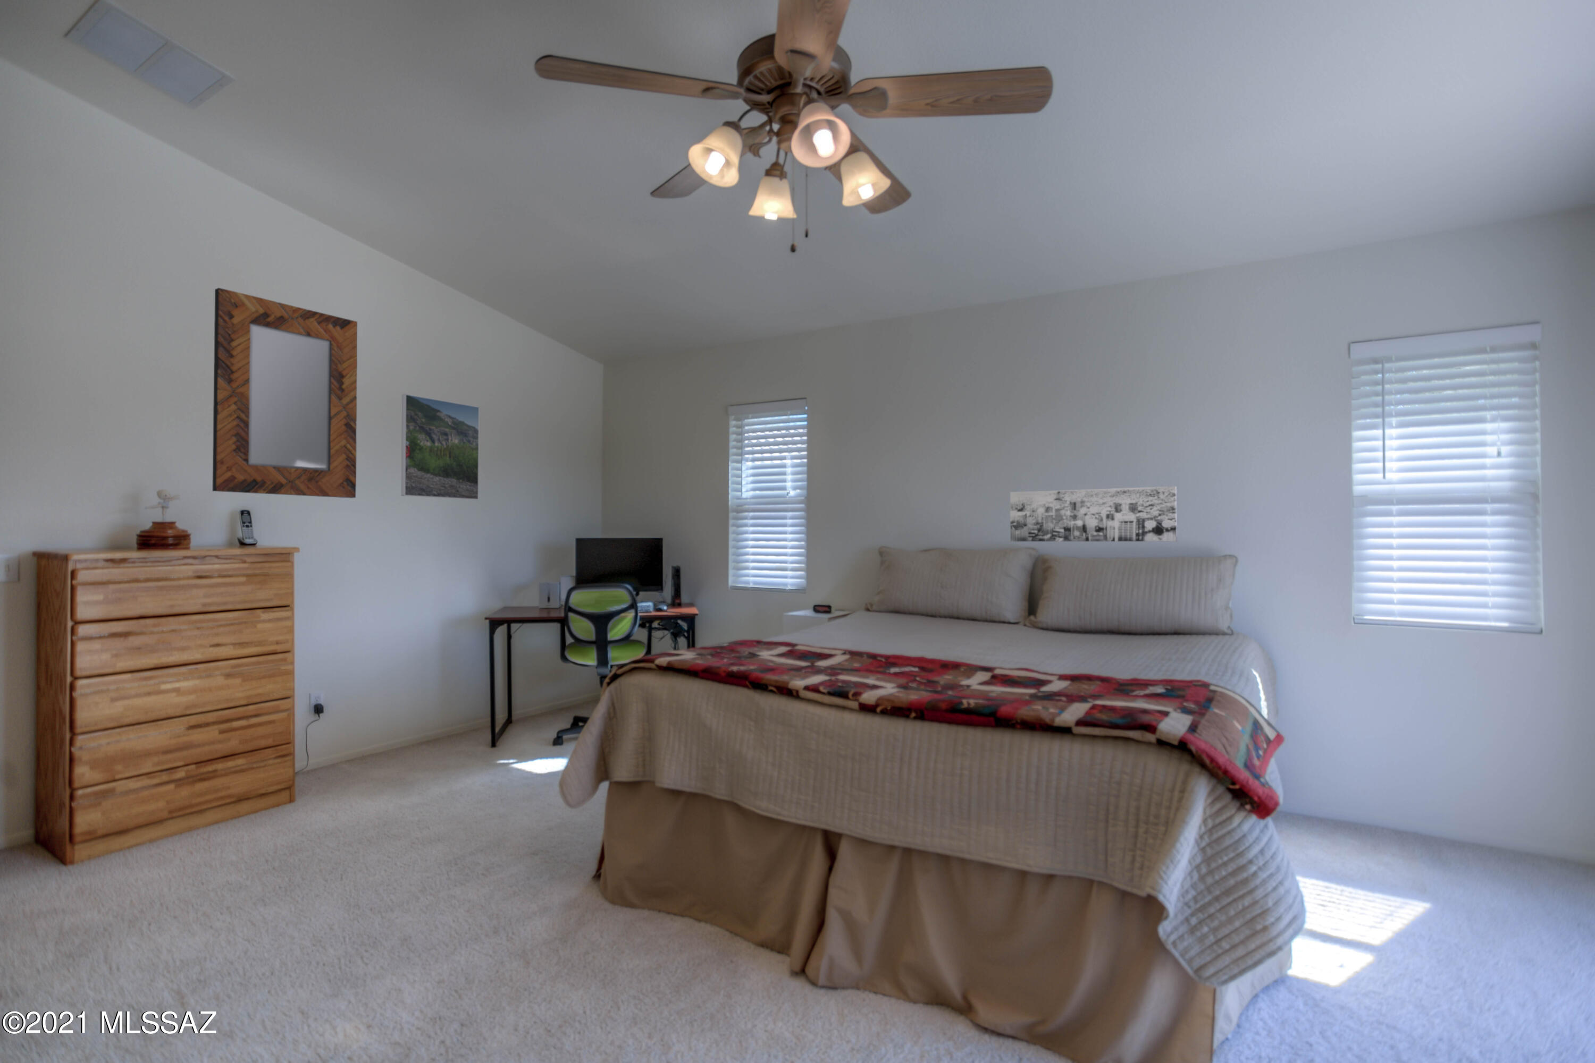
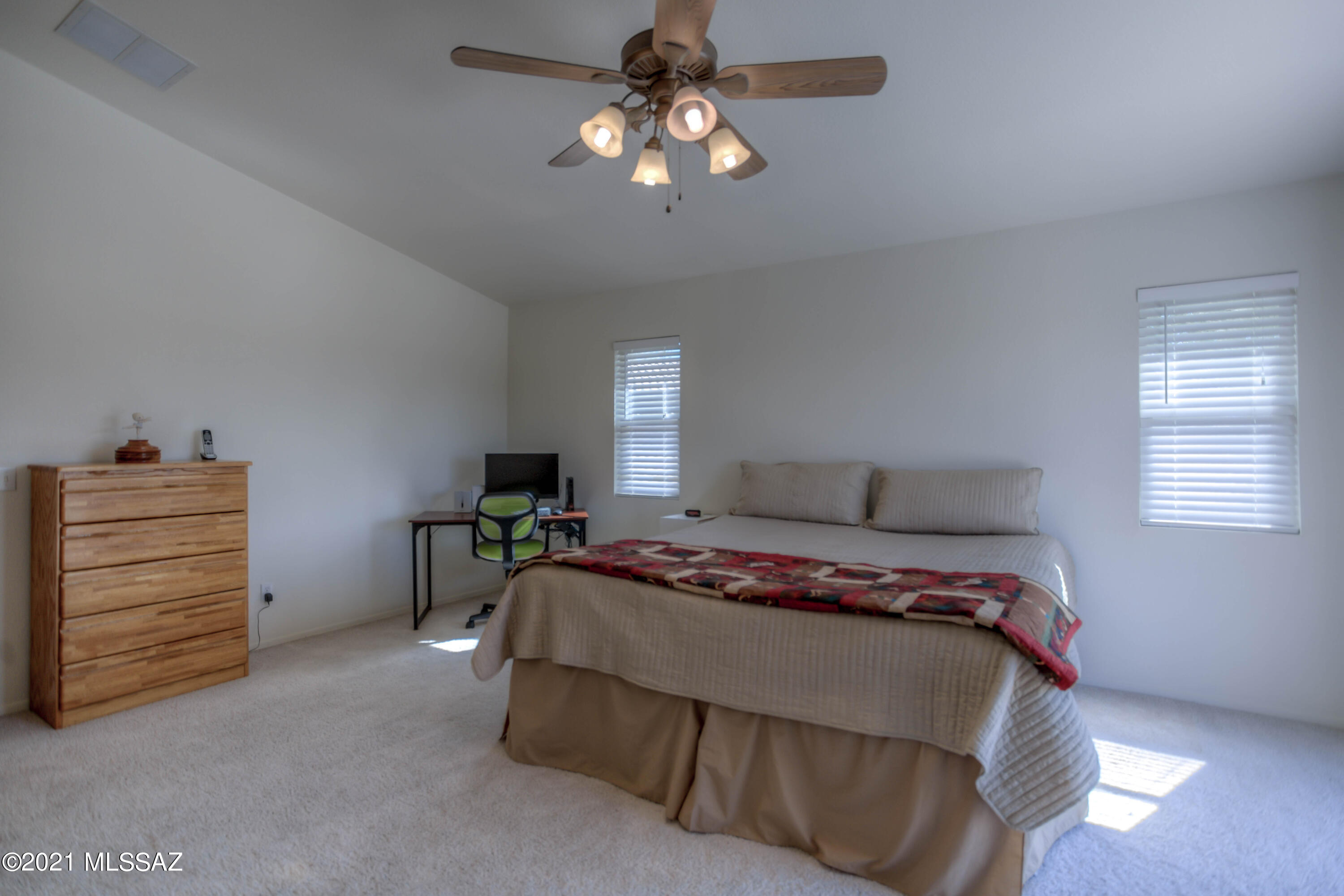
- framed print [401,393,481,501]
- home mirror [211,287,358,498]
- wall art [1010,485,1177,542]
